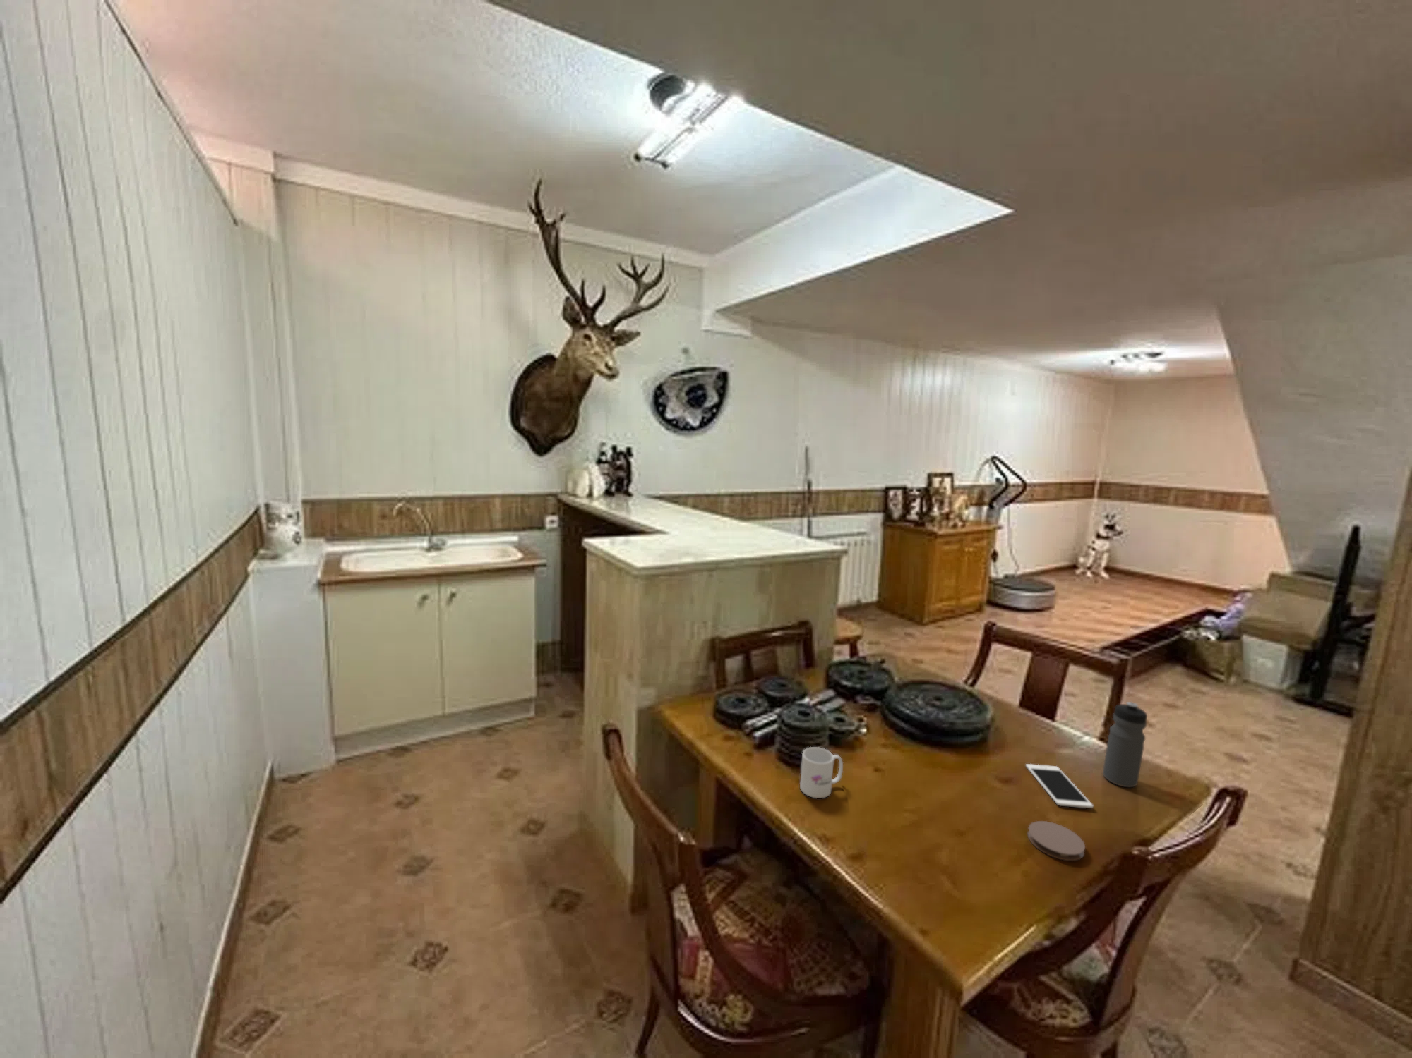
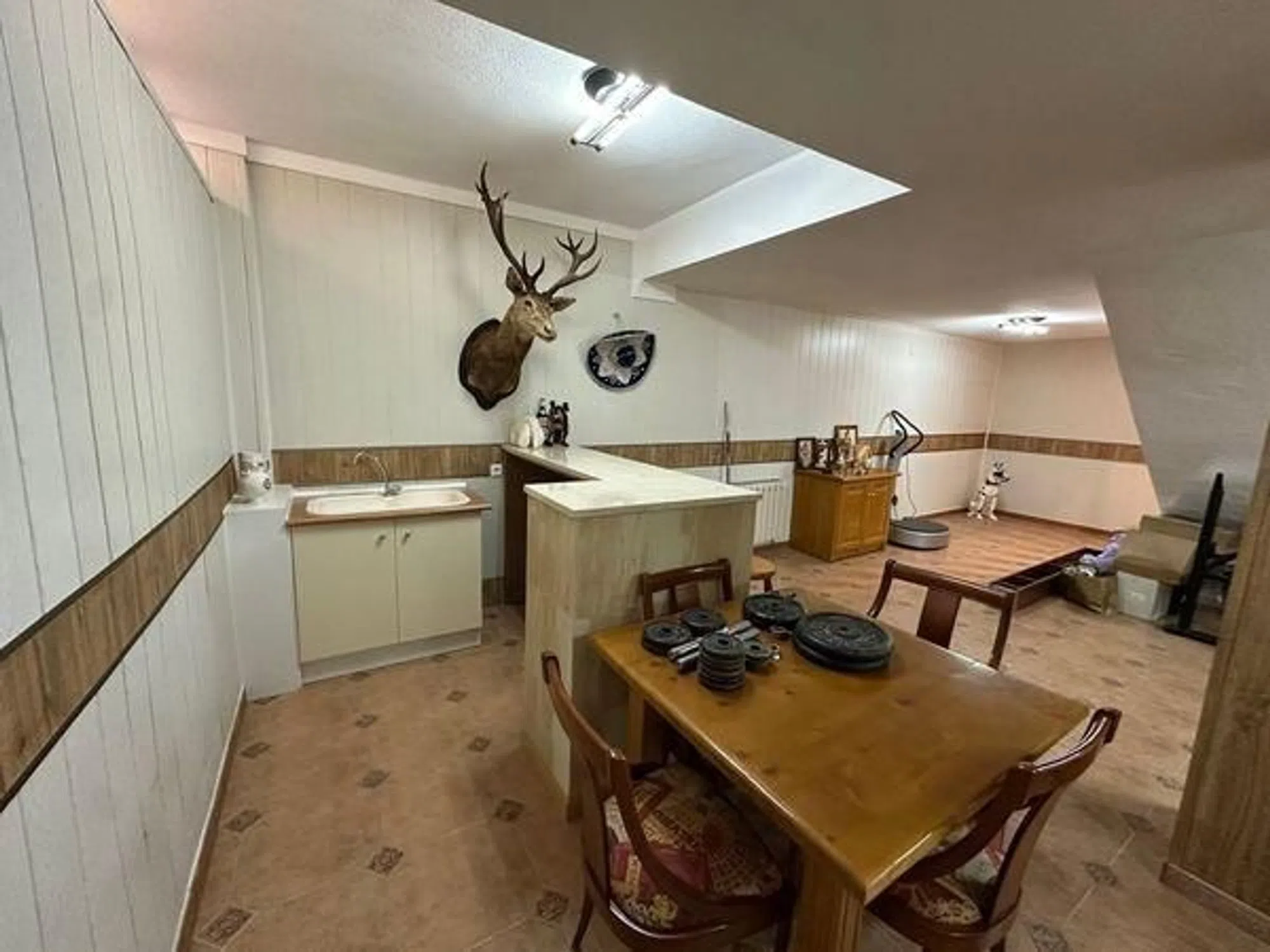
- water bottle [1102,701,1149,788]
- coaster [1026,820,1086,861]
- cell phone [1025,763,1094,809]
- mug [799,746,844,799]
